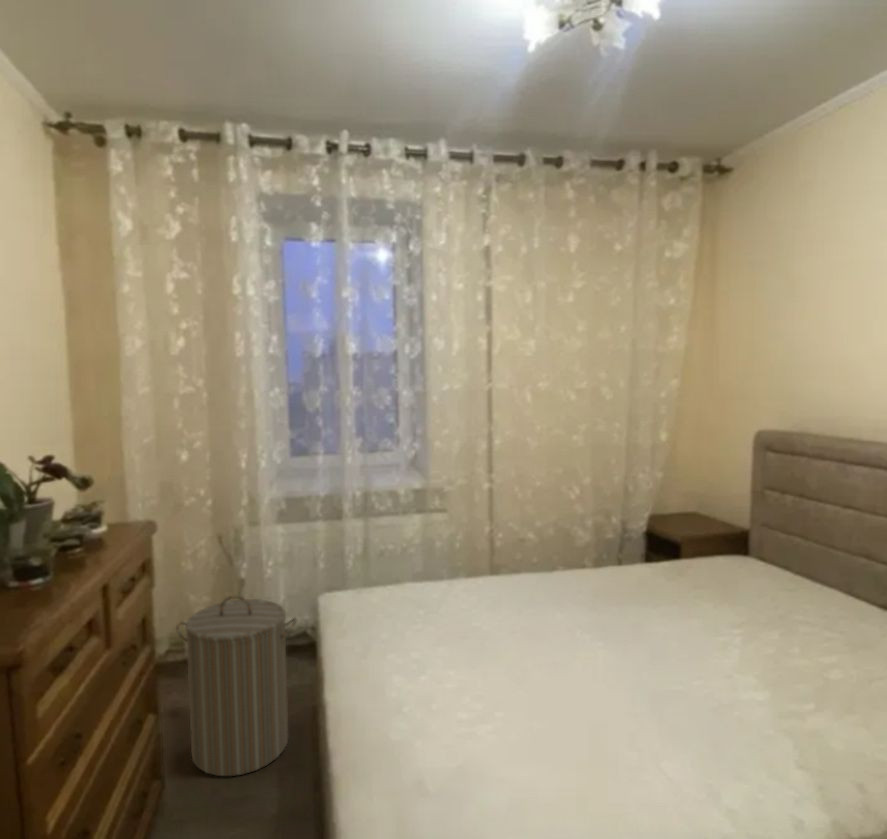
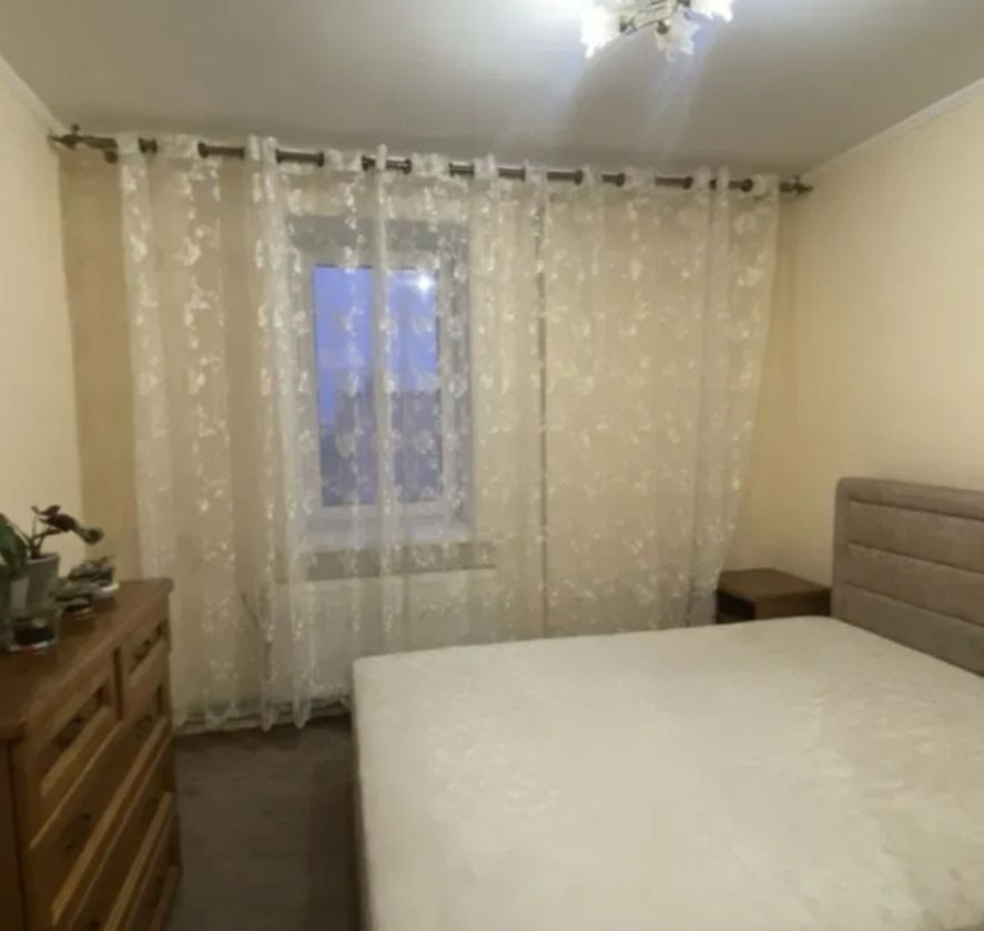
- laundry hamper [175,595,298,777]
